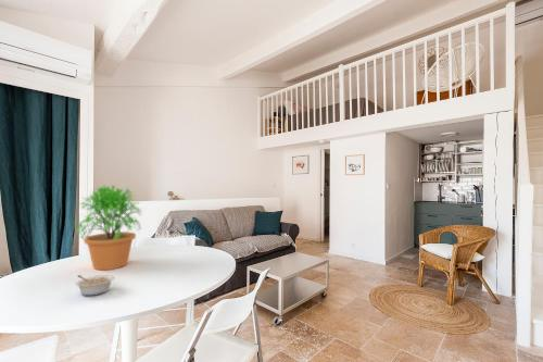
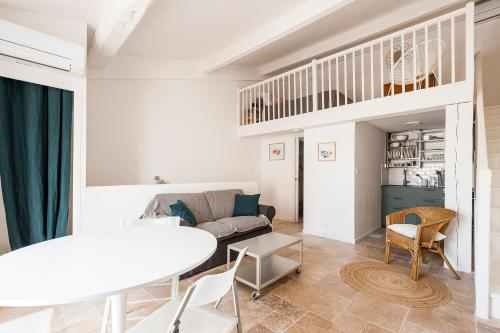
- potted plant [75,184,146,271]
- legume [74,274,116,297]
